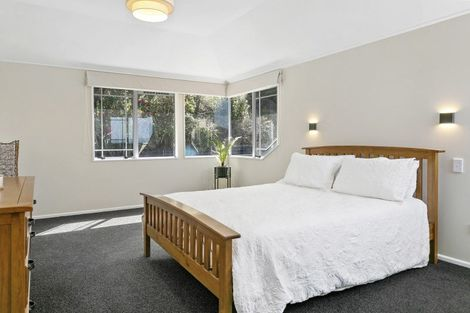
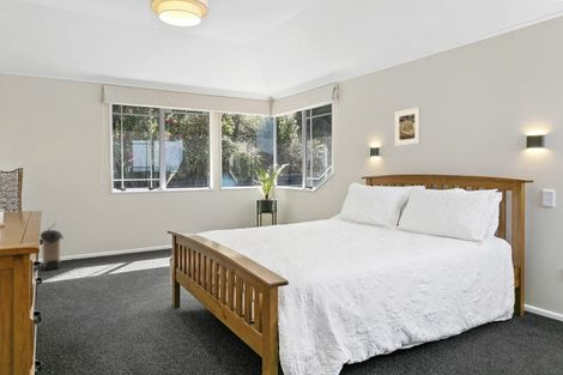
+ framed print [394,107,422,147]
+ laundry hamper [40,220,65,271]
